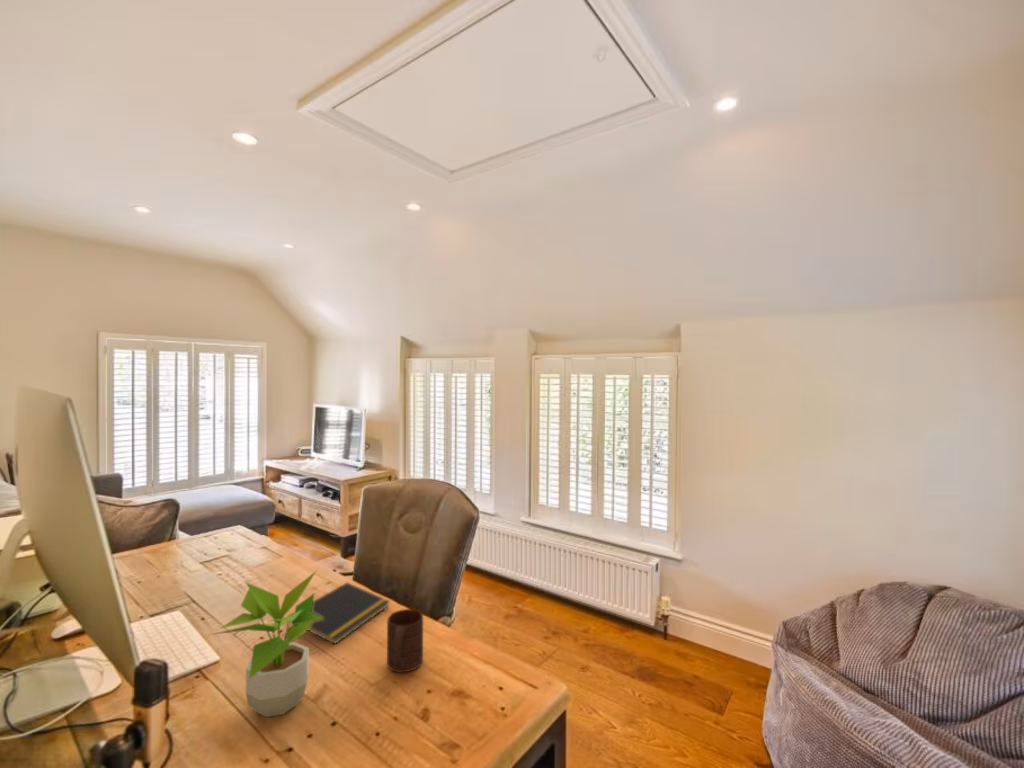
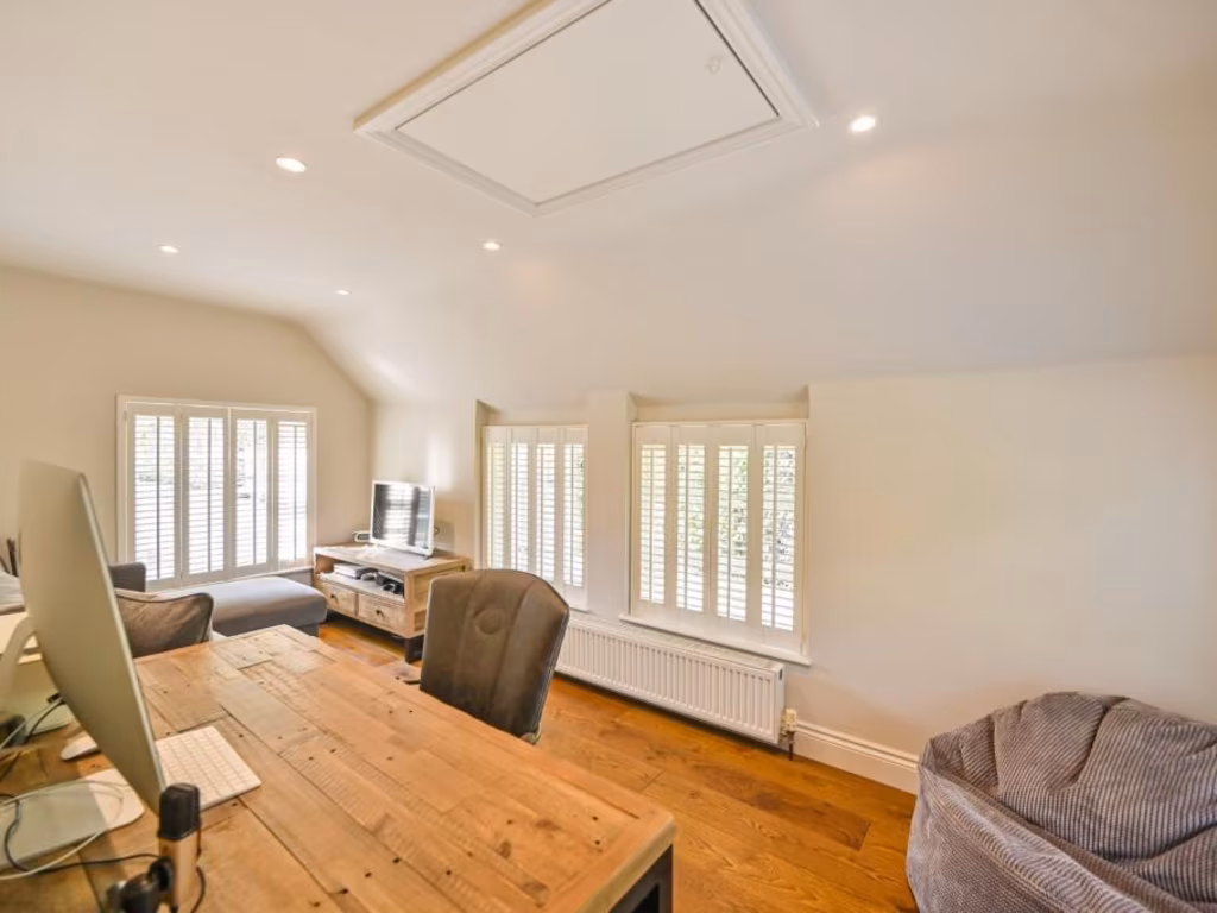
- cup [386,608,424,673]
- potted plant [209,570,324,718]
- notepad [285,582,391,645]
